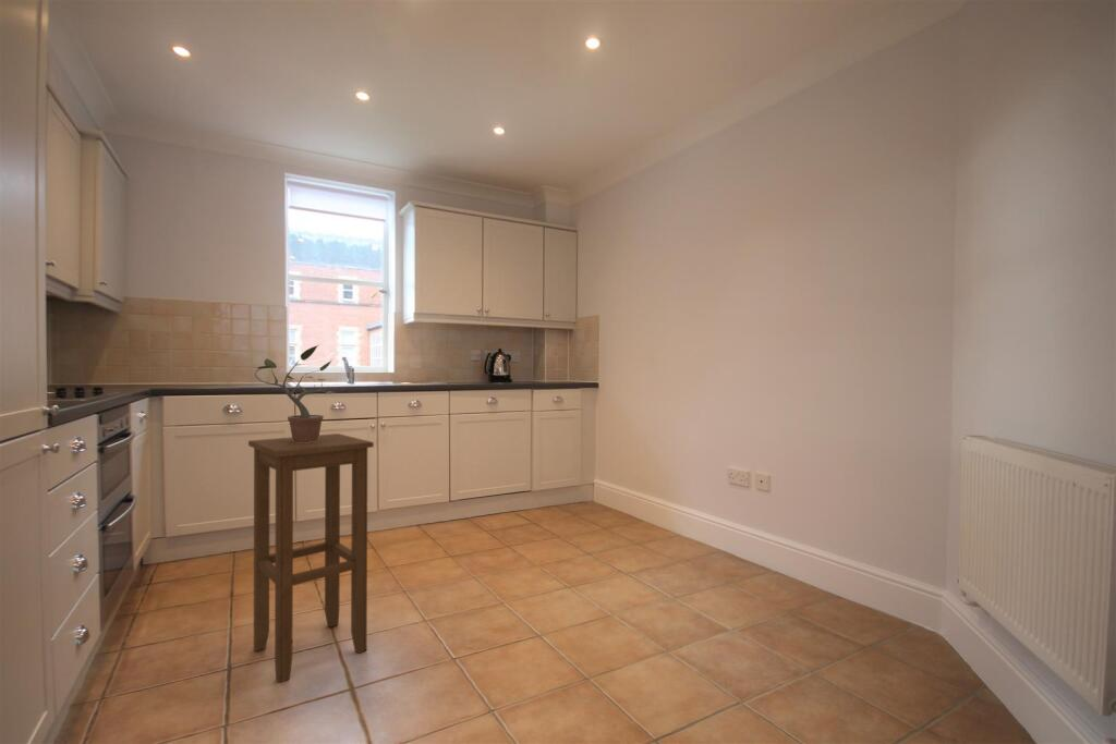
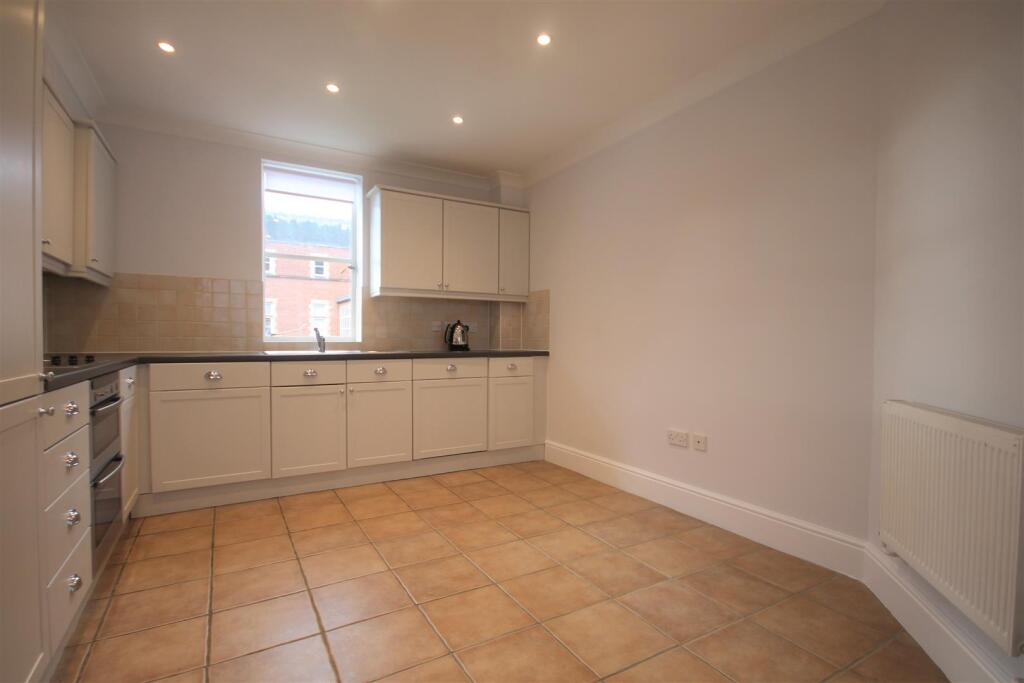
- potted plant [254,344,337,442]
- stool [247,432,375,684]
